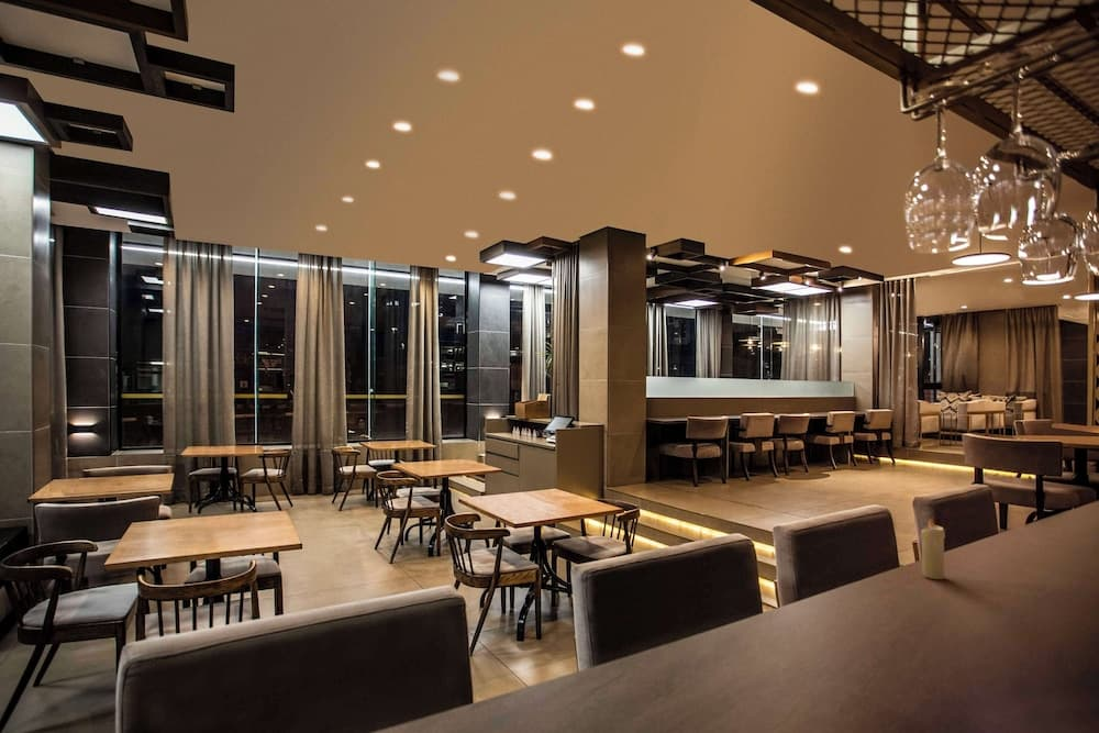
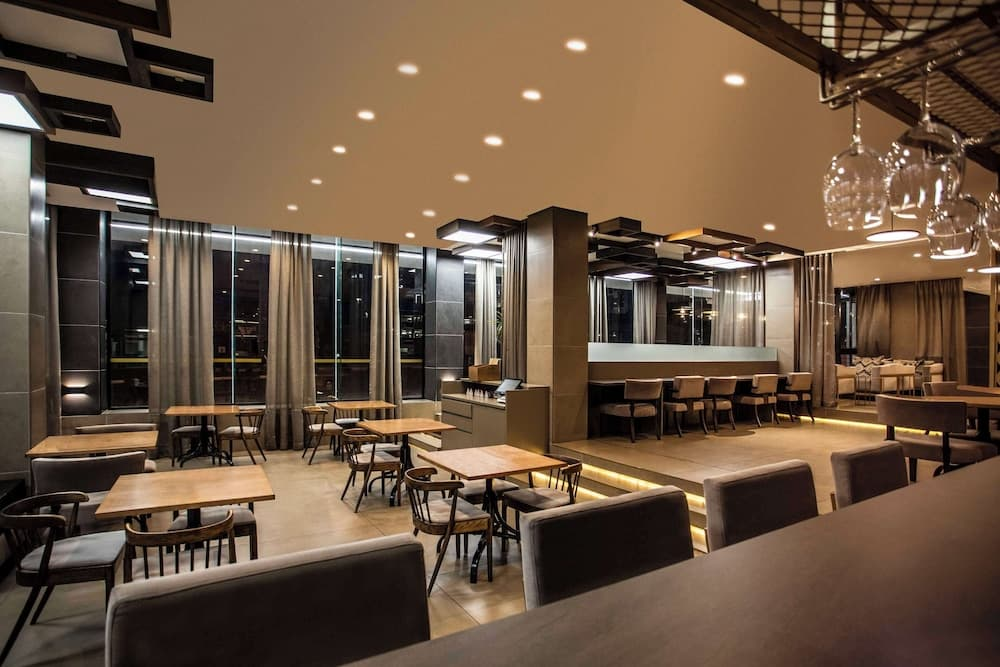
- candle [920,515,946,580]
